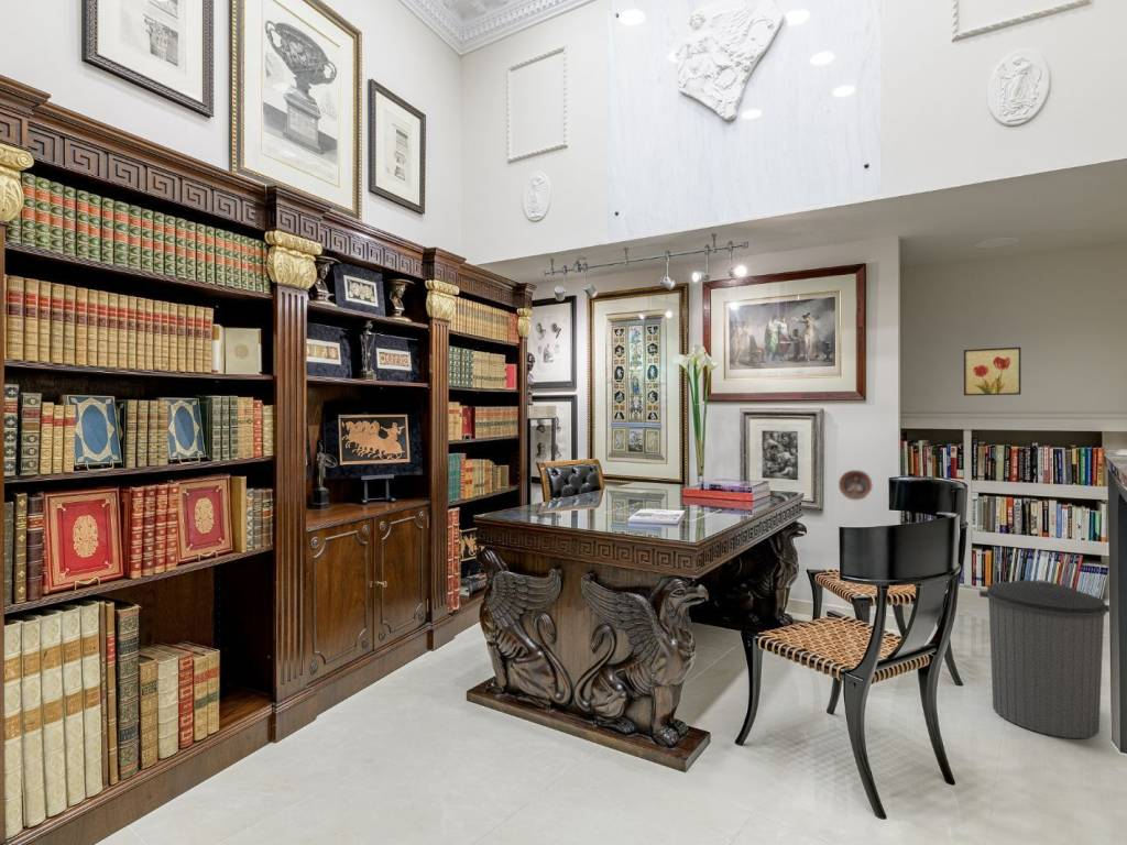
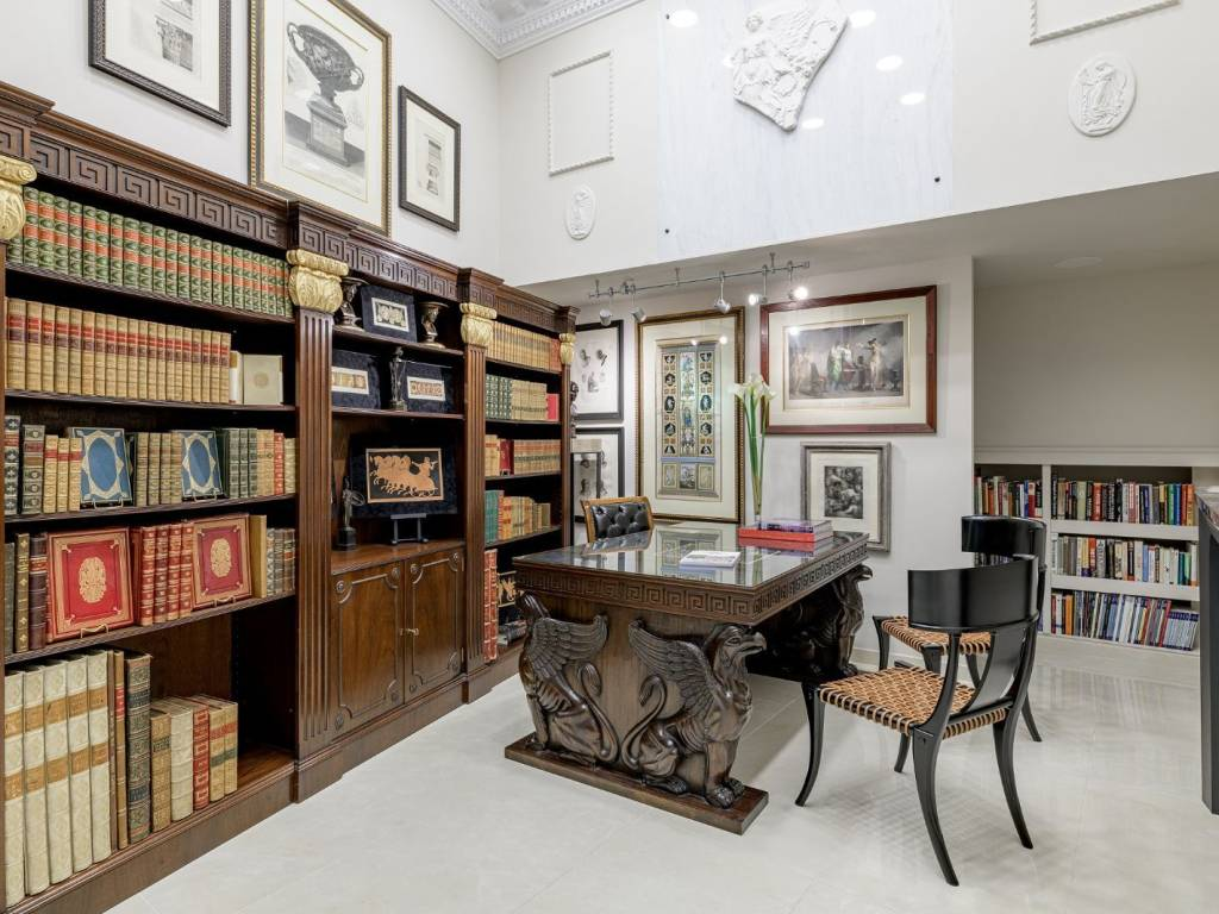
- trash can [978,579,1110,739]
- relief medallion [838,469,874,501]
- wall art [963,347,1021,397]
